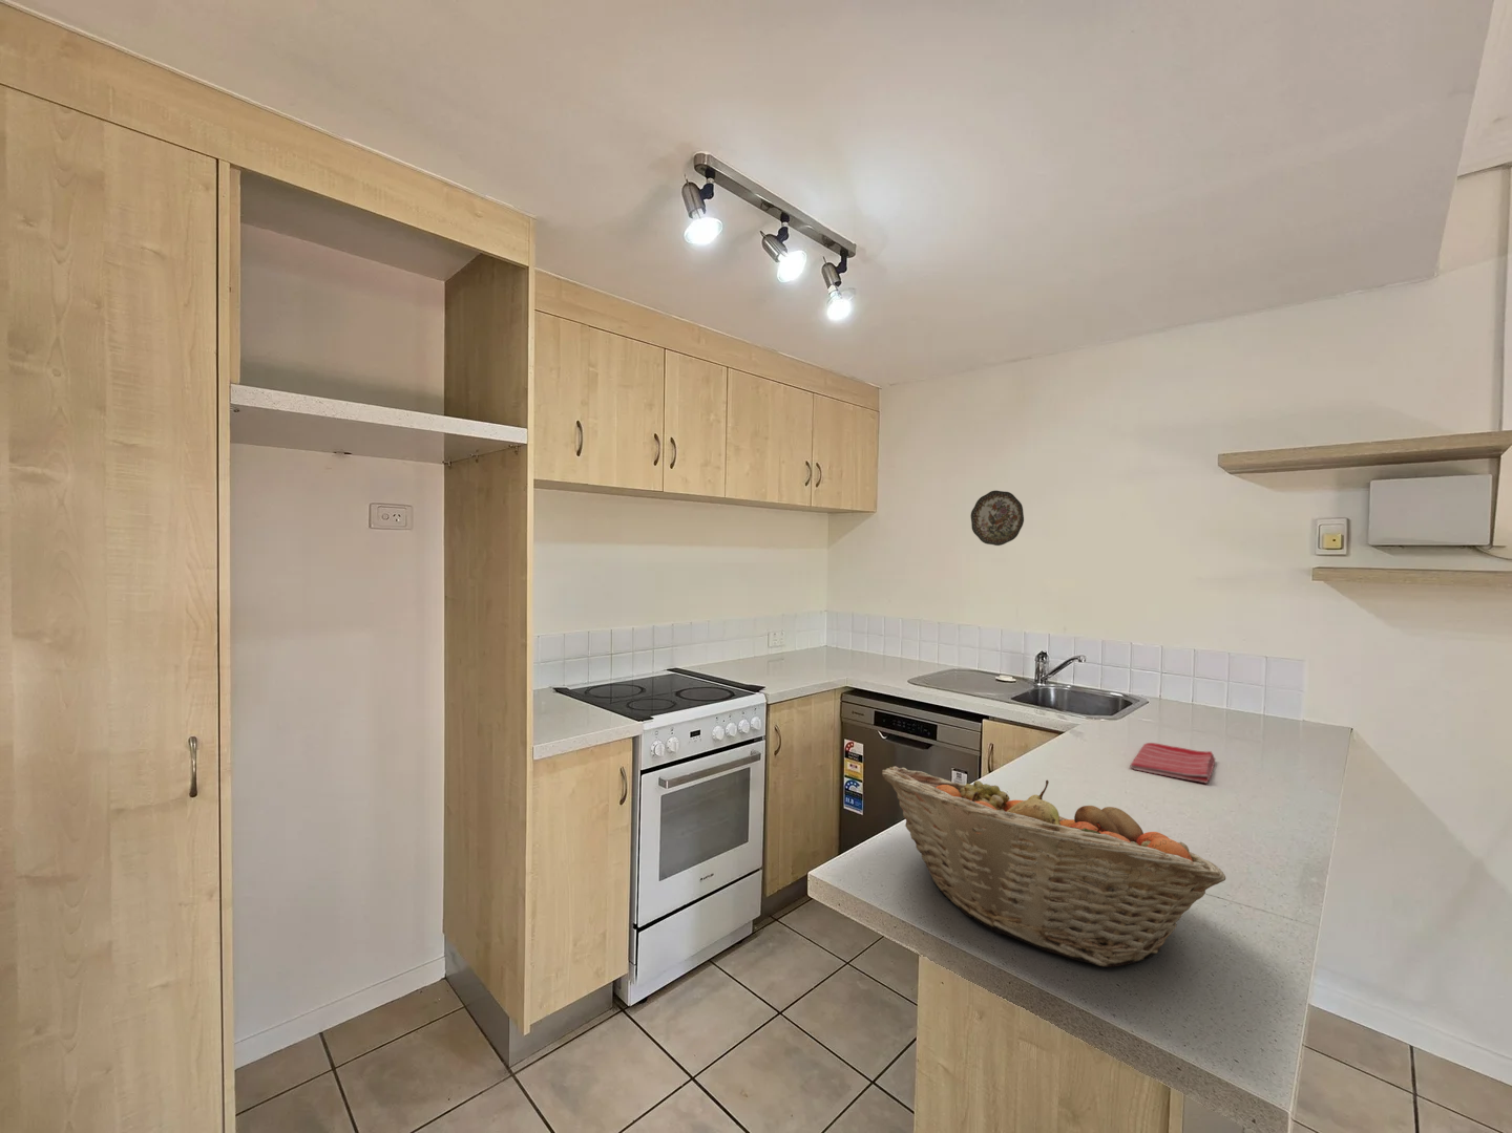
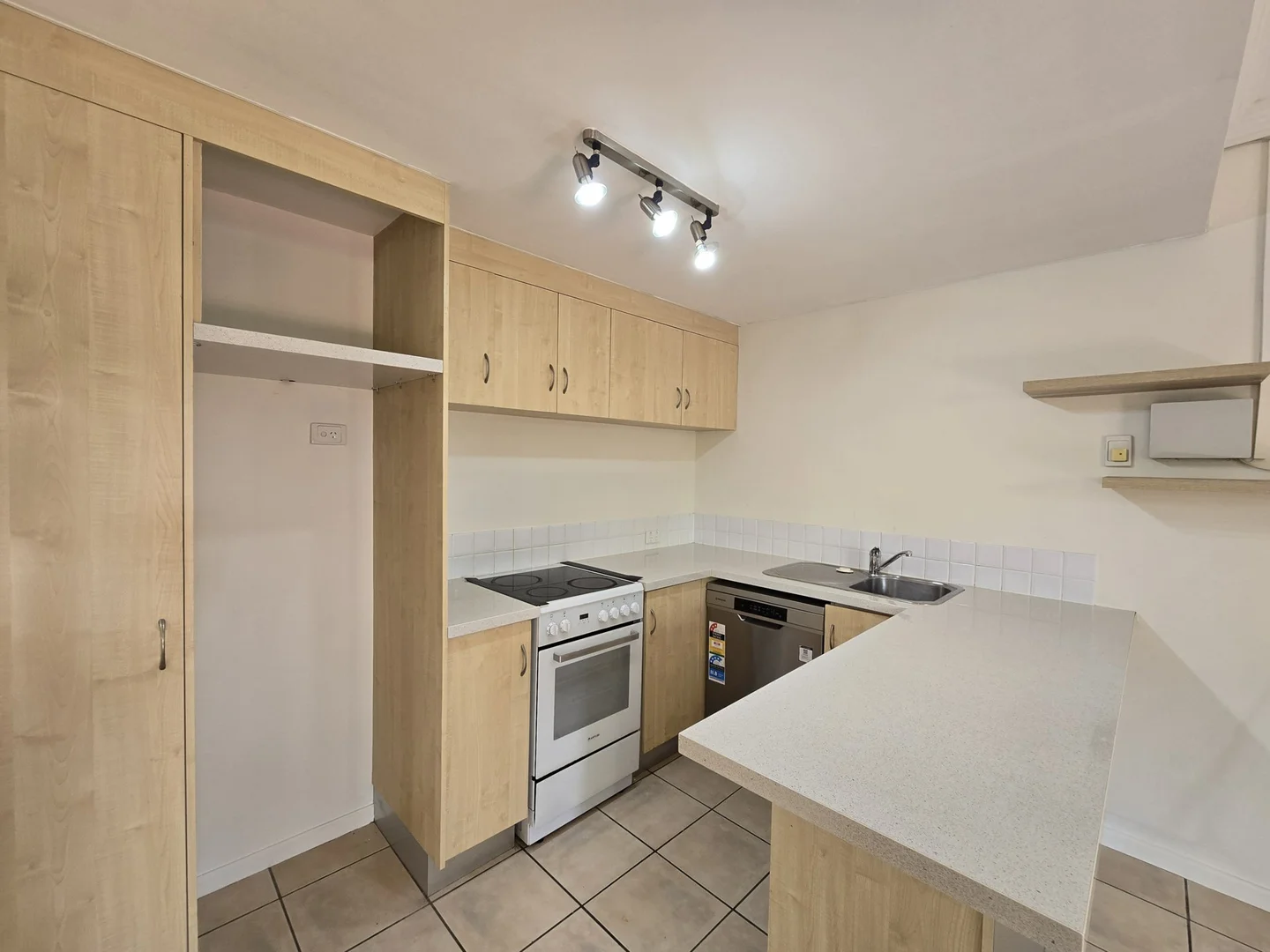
- dish towel [1130,741,1216,784]
- decorative plate [970,490,1025,546]
- fruit basket [881,765,1226,969]
